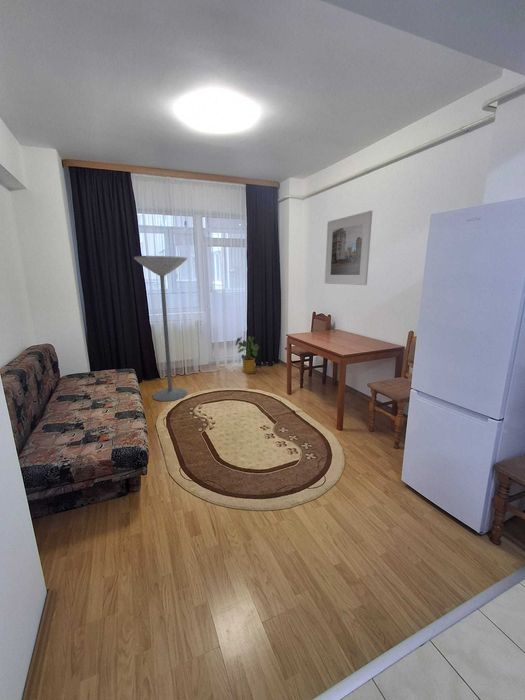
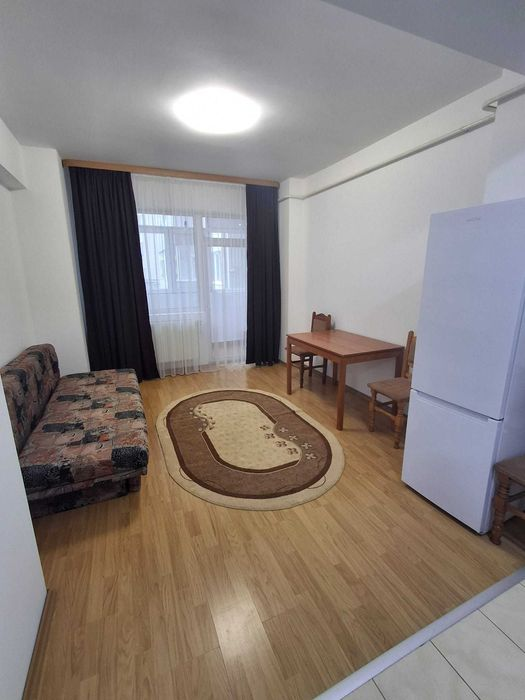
- house plant [234,335,260,375]
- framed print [324,210,373,286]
- floor lamp [133,255,189,402]
